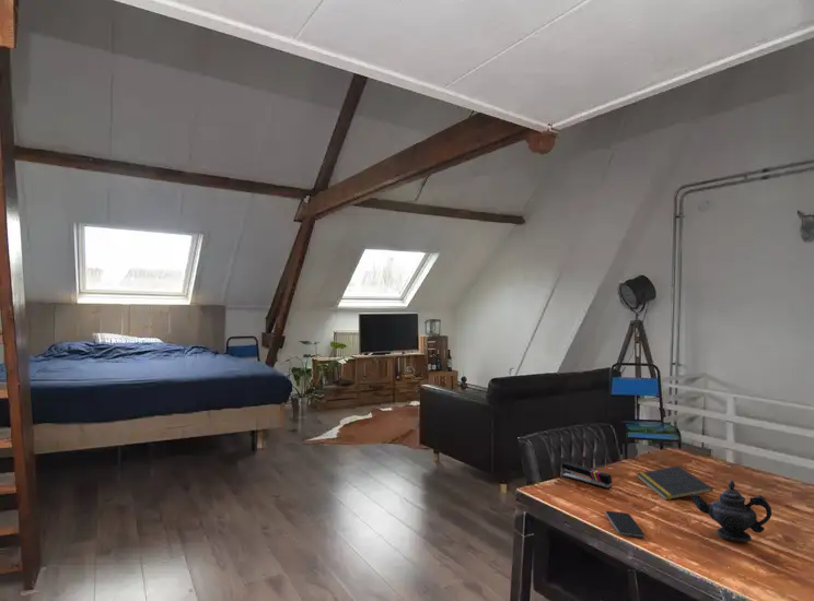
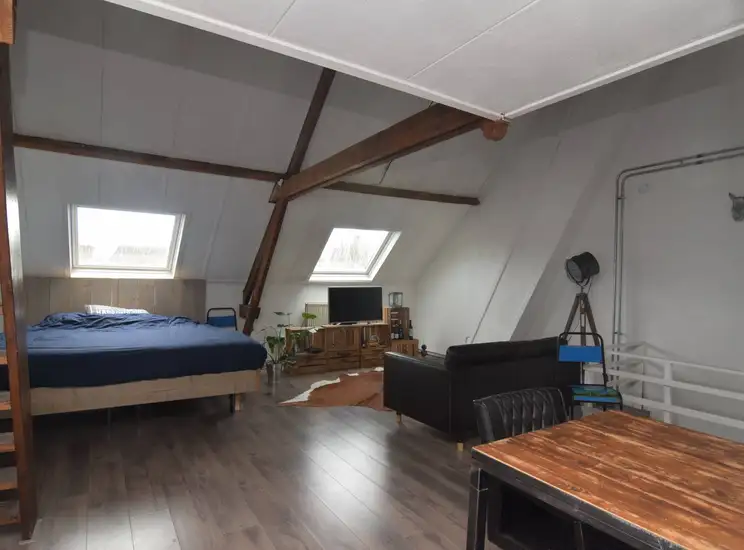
- notepad [636,464,714,502]
- teapot [689,479,772,543]
- stapler [560,461,613,490]
- smartphone [604,510,646,539]
